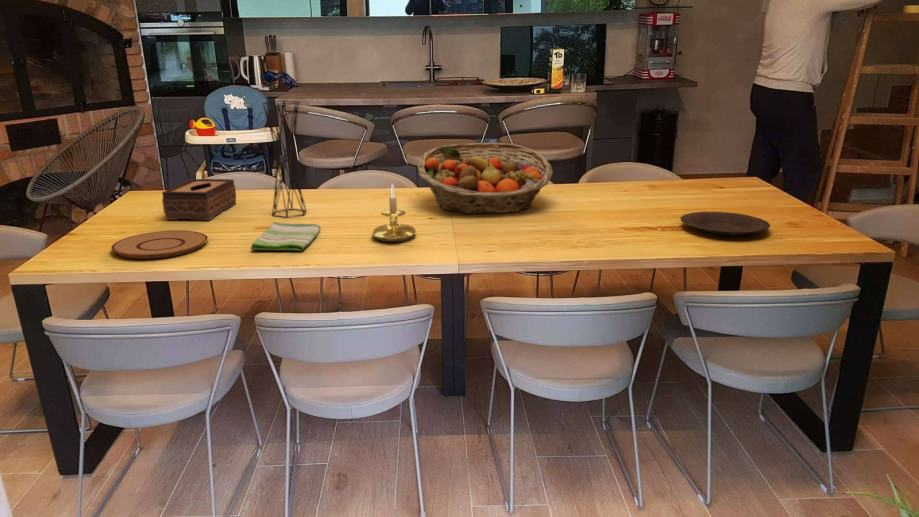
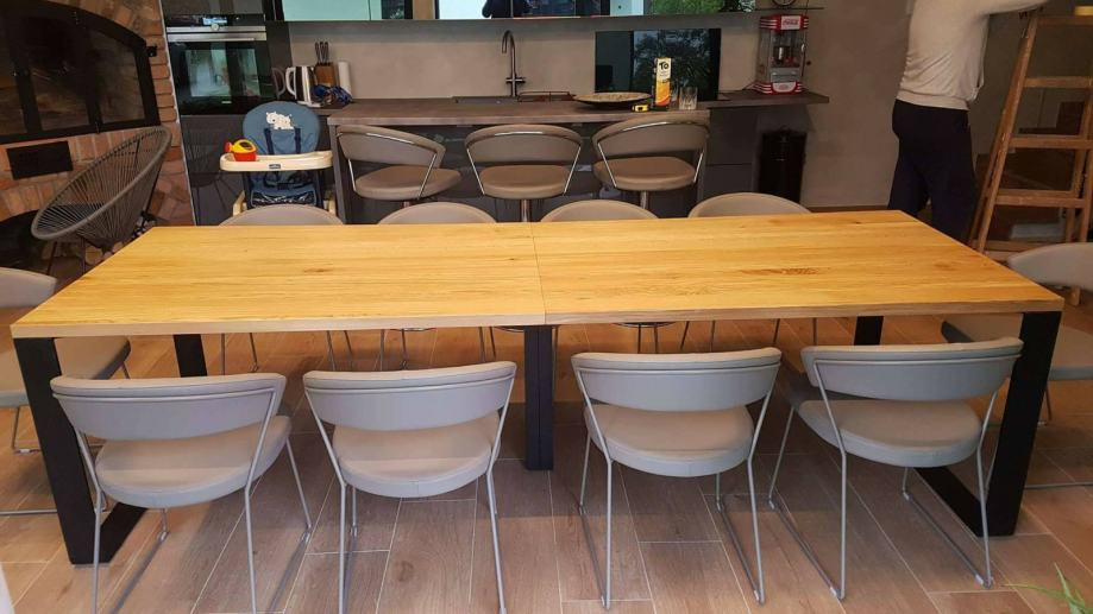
- dish towel [250,221,322,252]
- vase [262,99,308,219]
- plate [679,211,772,236]
- tissue box [161,178,237,222]
- plate [110,230,209,260]
- fruit basket [417,142,554,214]
- candle holder [371,182,417,243]
